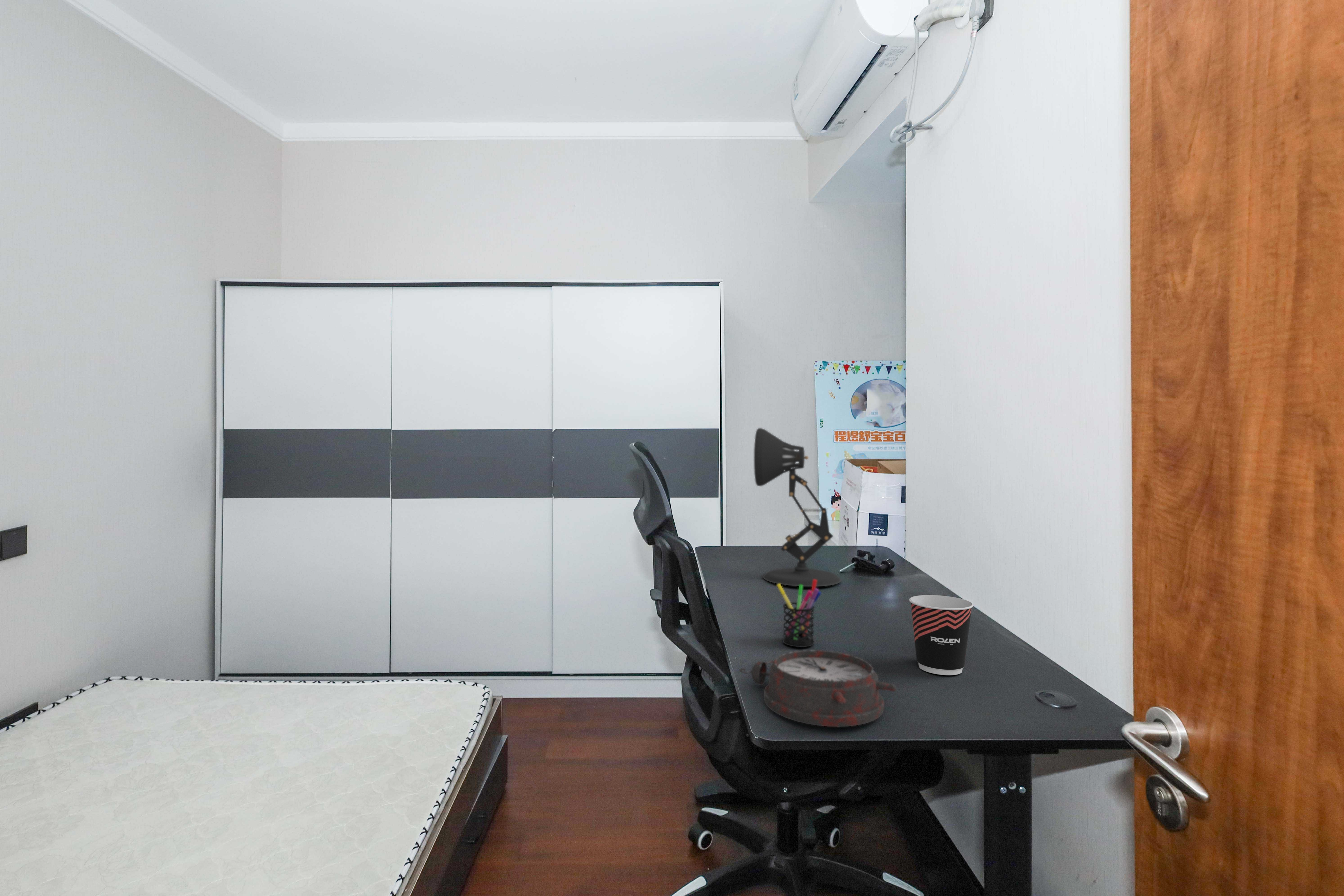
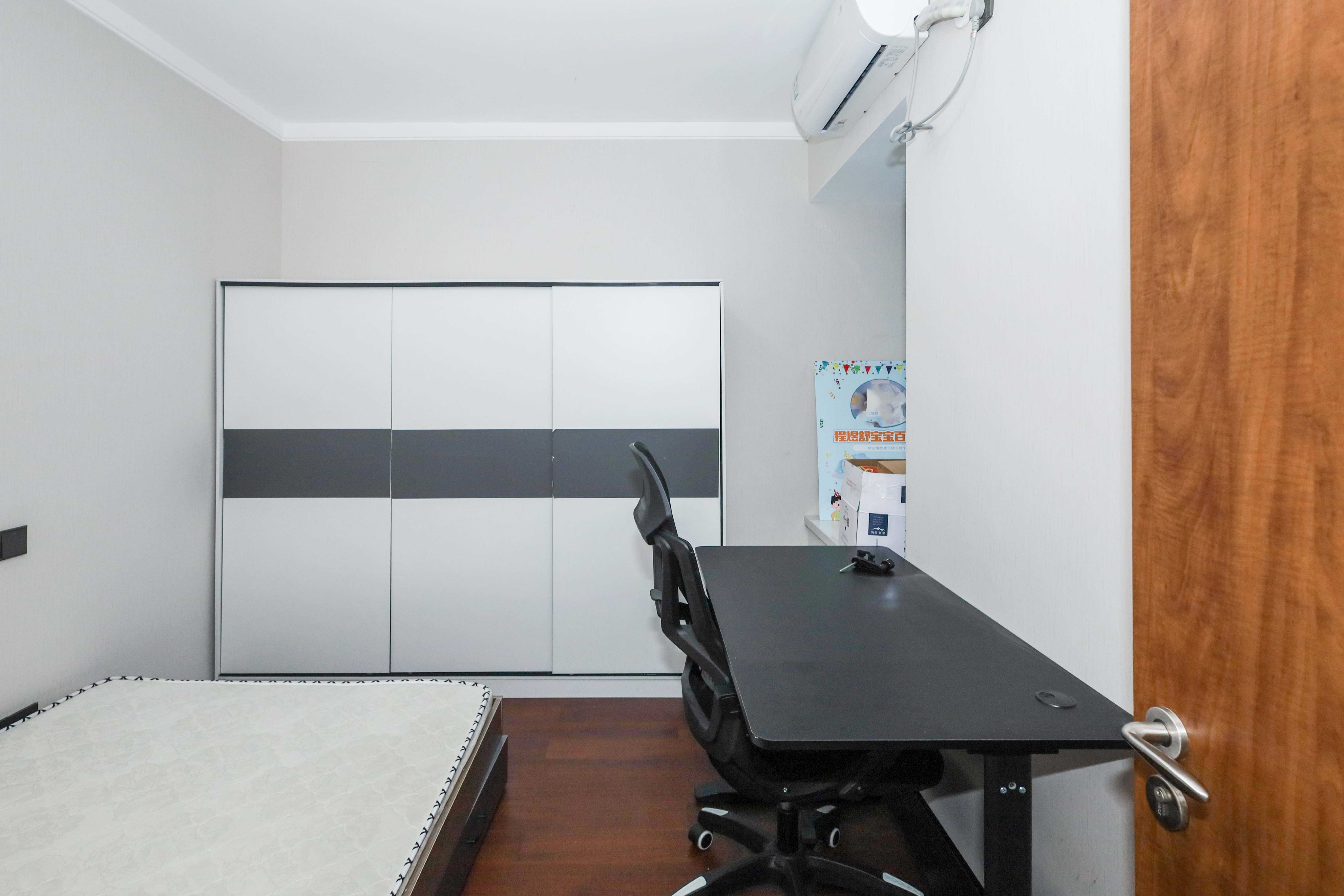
- desk lamp [754,428,842,587]
- alarm clock [739,650,896,727]
- cup [909,595,974,676]
- pen holder [777,579,822,647]
